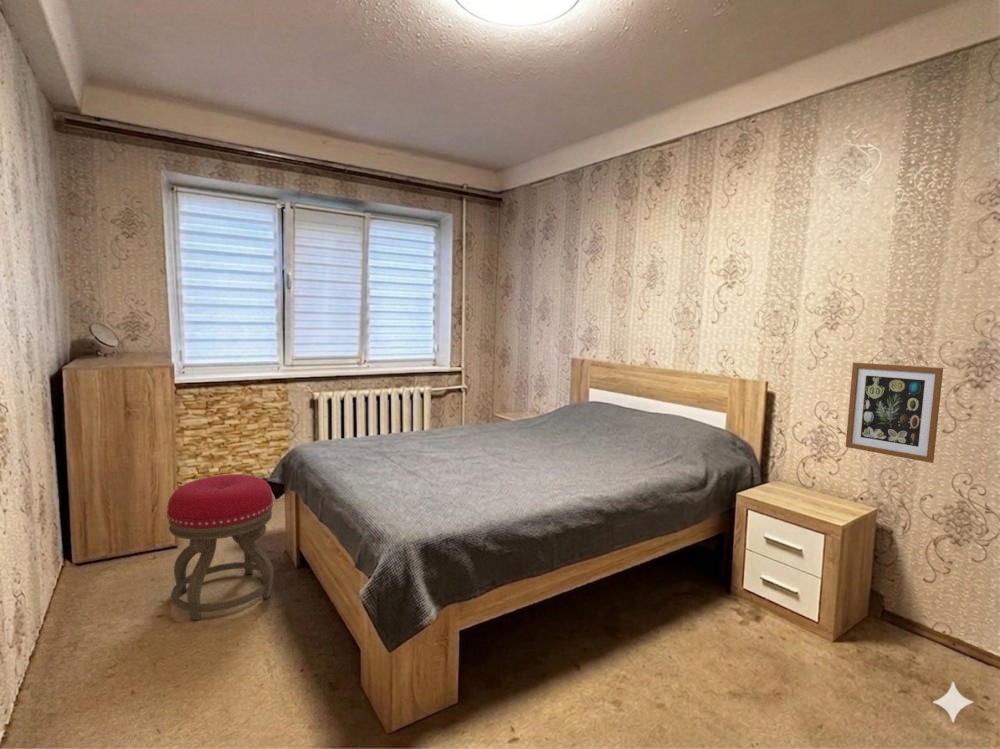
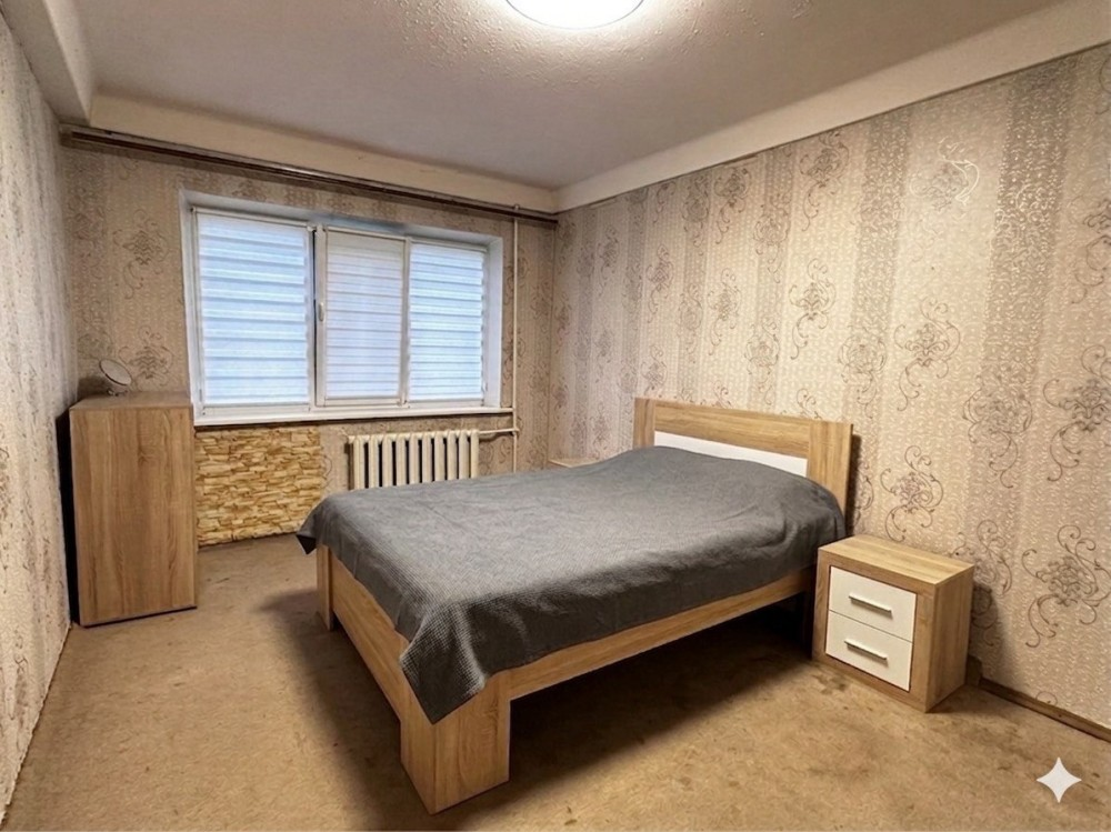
- wall art [845,362,944,464]
- stool [166,473,275,621]
